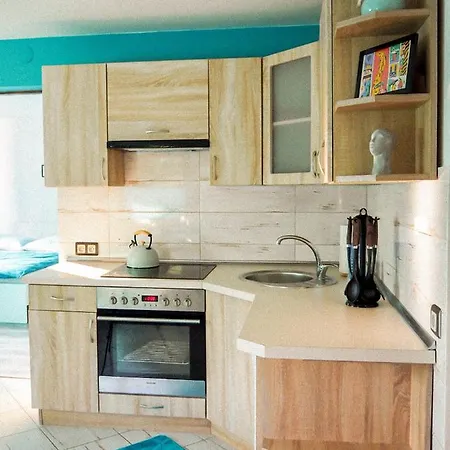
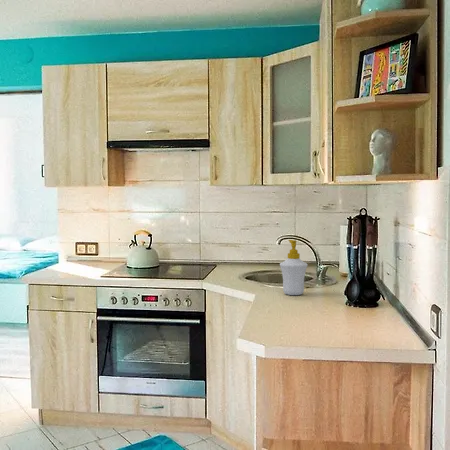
+ soap bottle [279,239,309,296]
